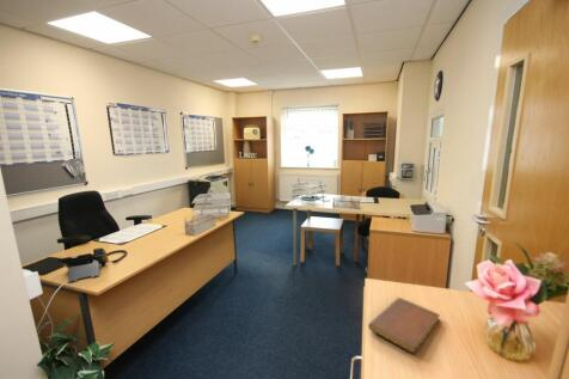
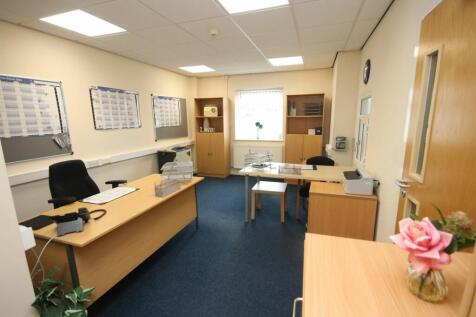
- notebook [367,297,441,354]
